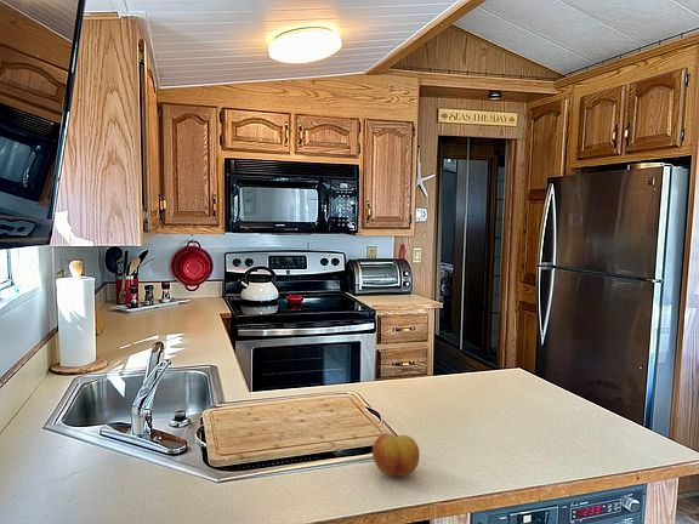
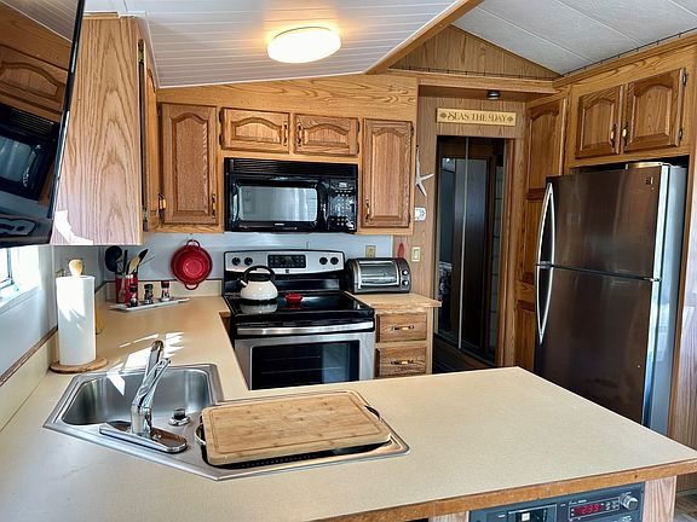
- fruit [371,432,421,478]
